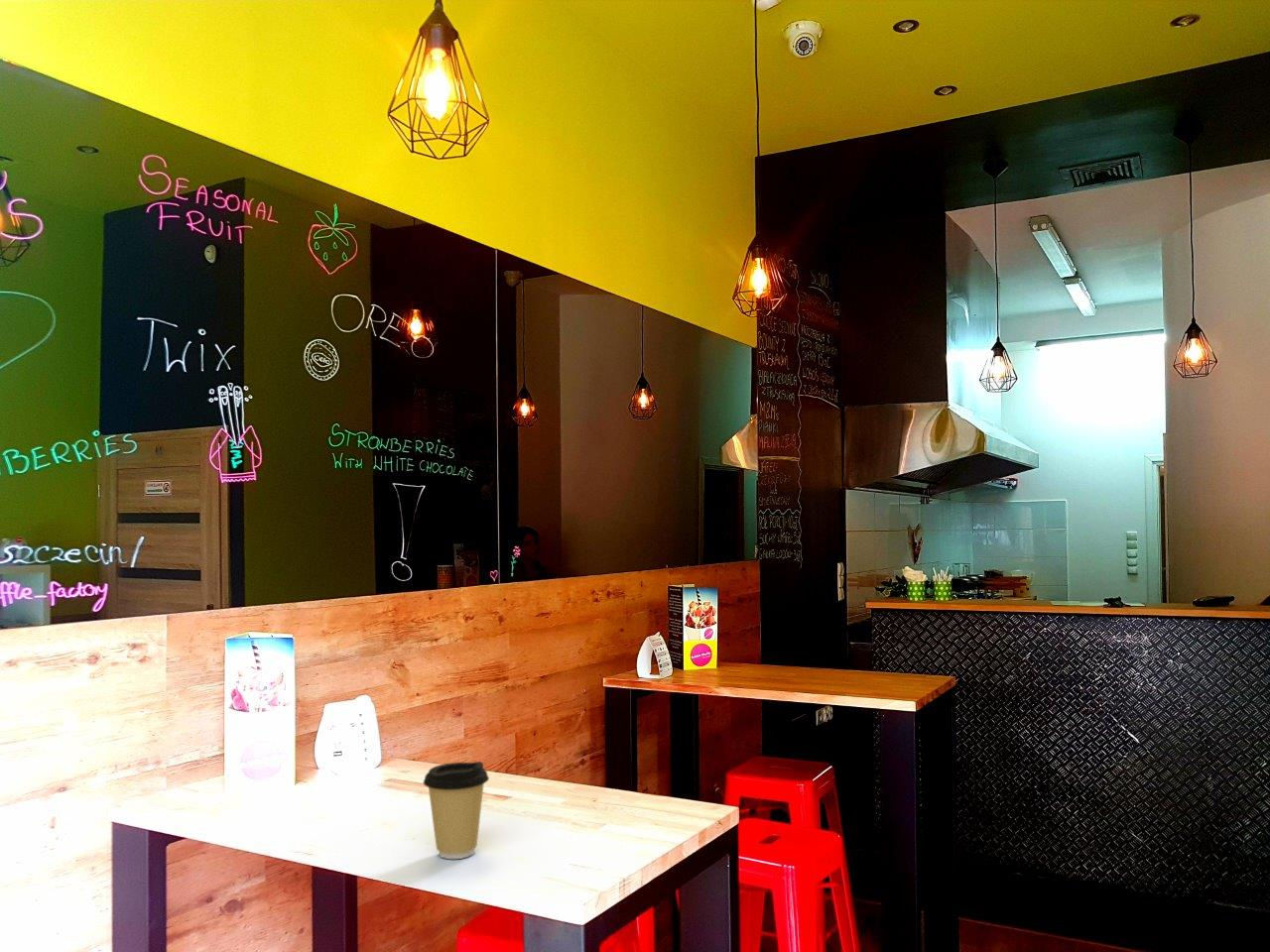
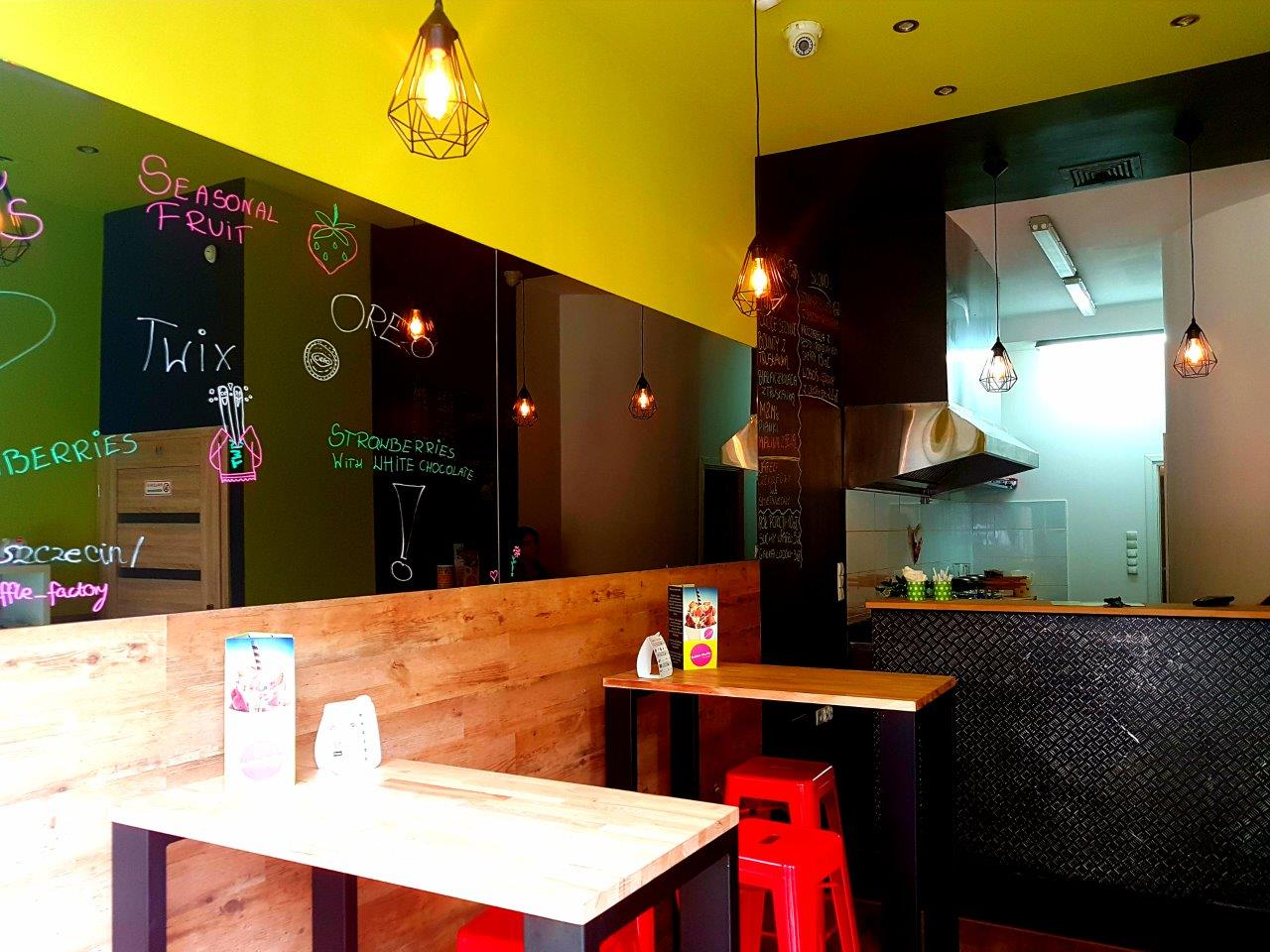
- coffee cup [423,761,490,860]
